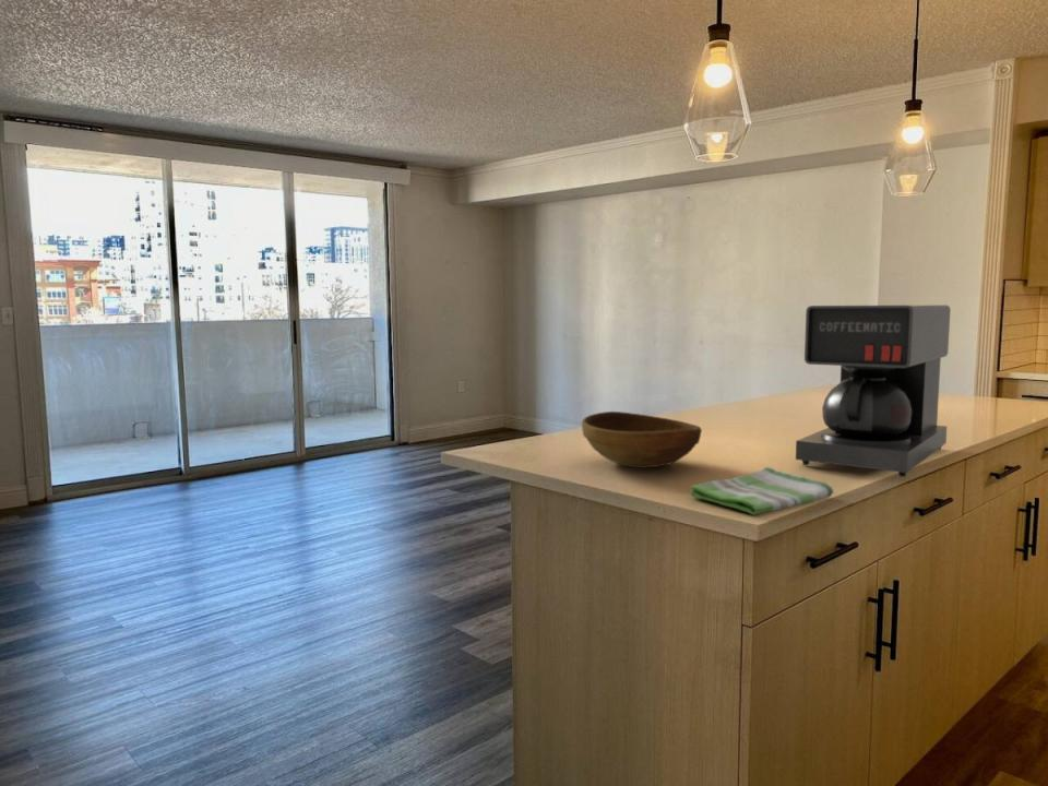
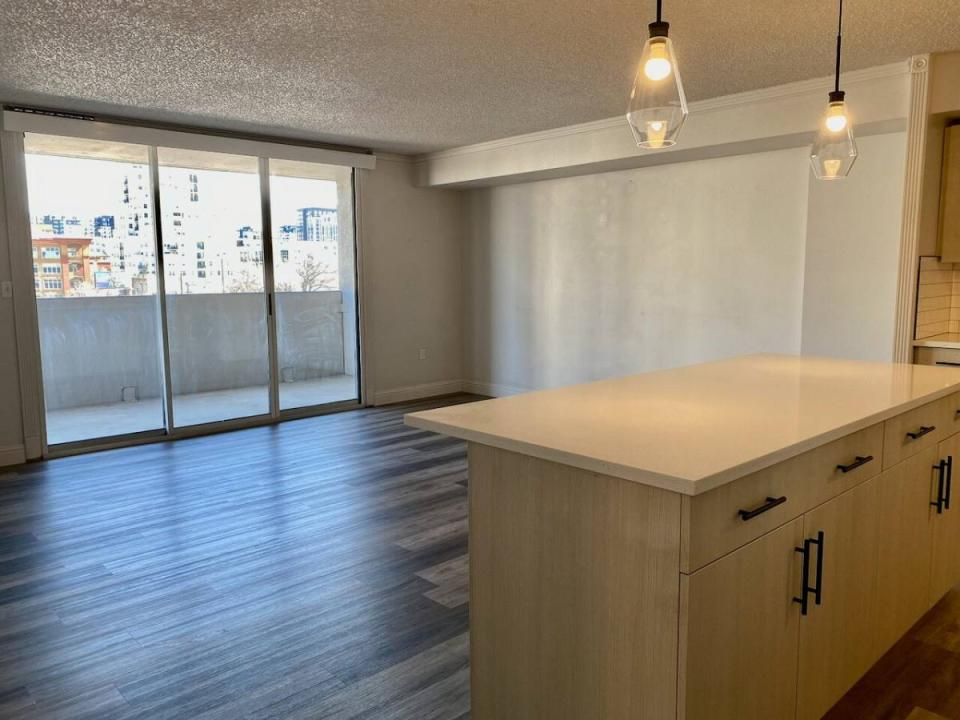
- dish towel [689,466,834,515]
- bowl [581,410,703,468]
- coffee maker [795,303,952,478]
